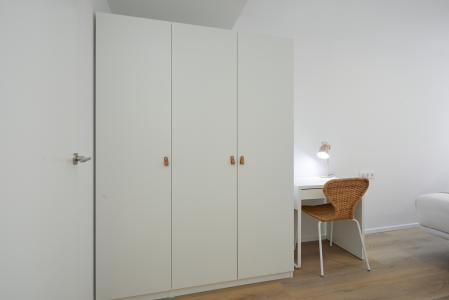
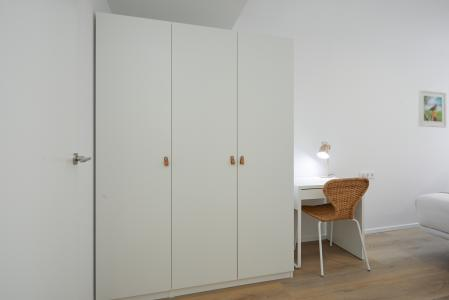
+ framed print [417,89,447,128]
